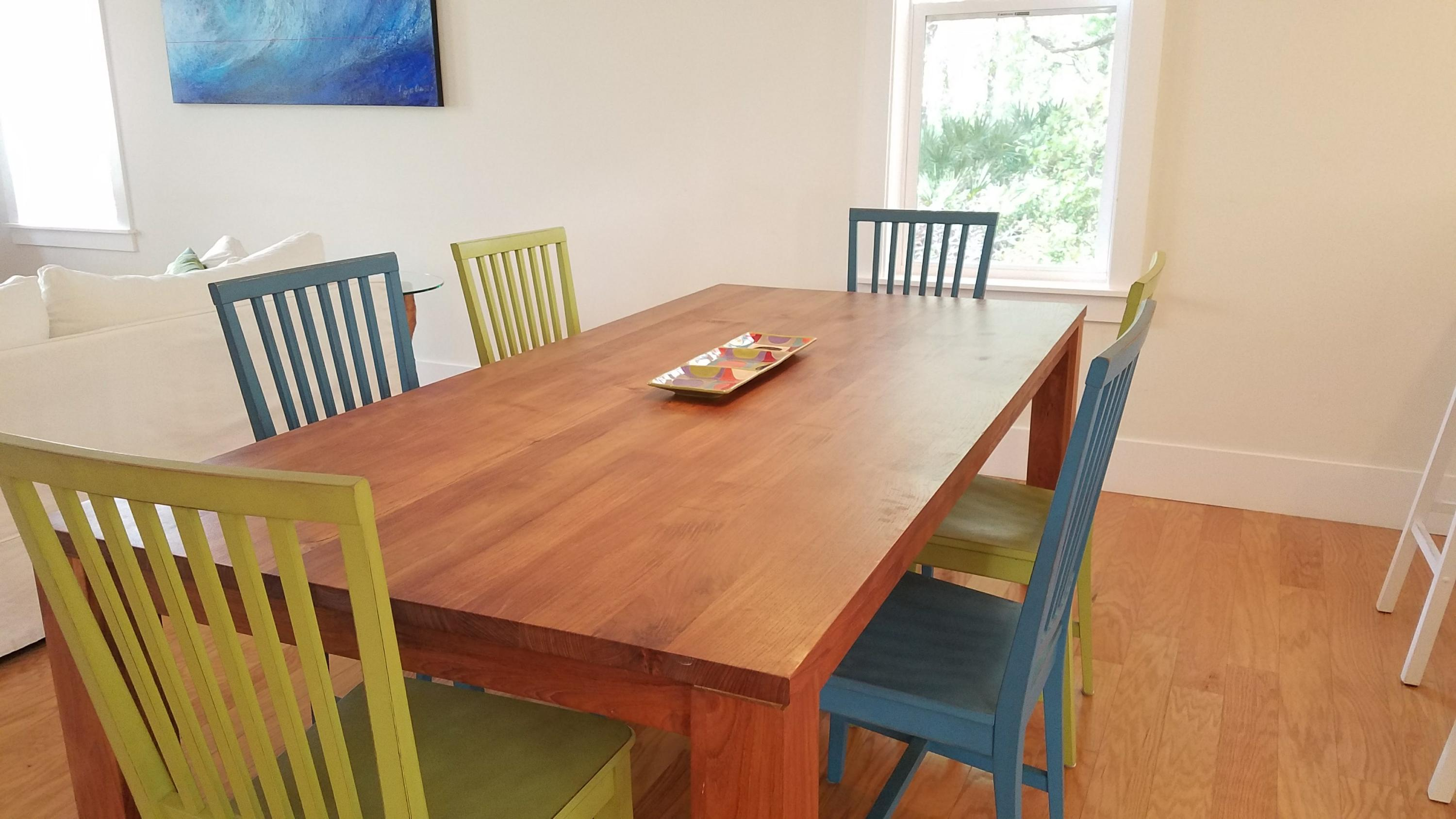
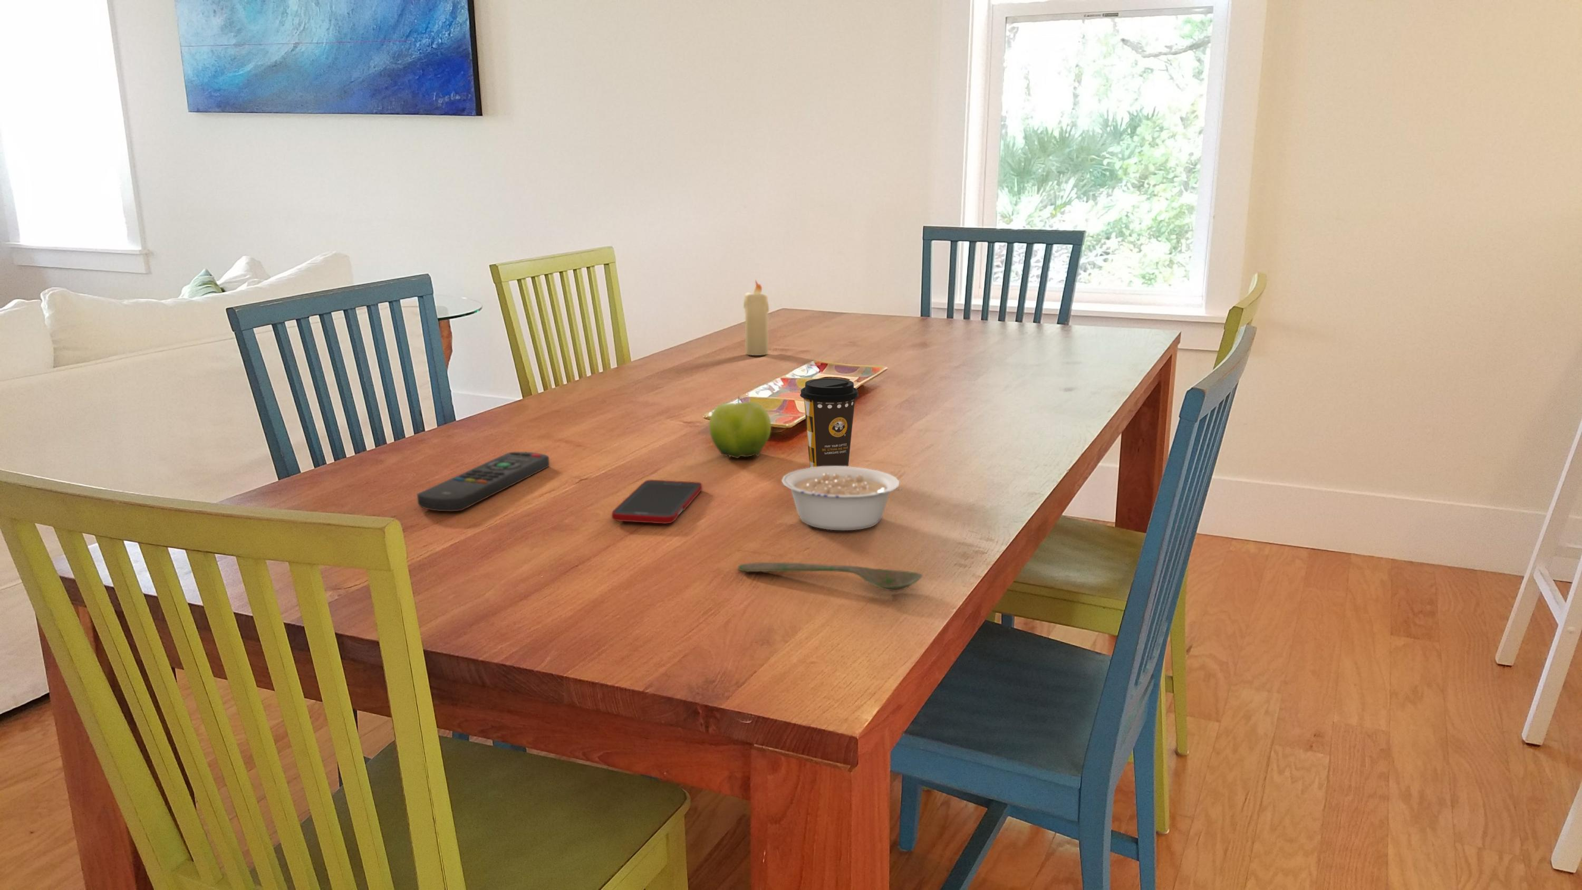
+ fruit [708,396,771,459]
+ legume [781,466,902,530]
+ cell phone [612,479,703,525]
+ coffee cup [800,378,859,468]
+ spoon [737,562,924,592]
+ remote control [416,451,550,512]
+ candle [743,279,769,356]
